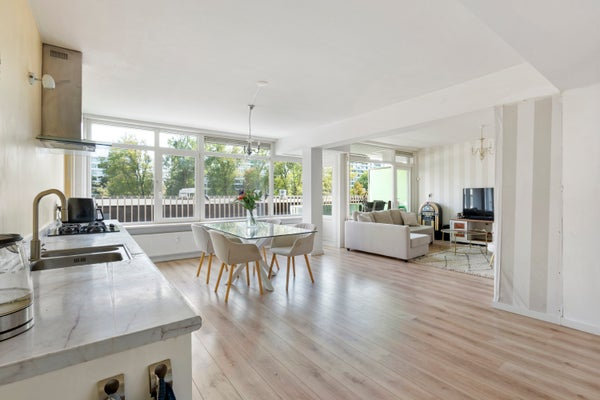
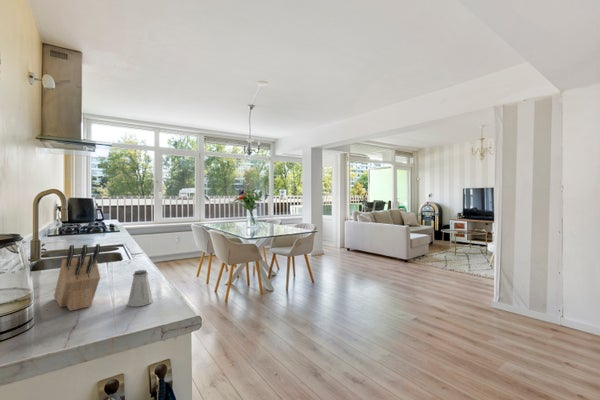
+ knife block [53,243,101,312]
+ saltshaker [127,269,154,307]
